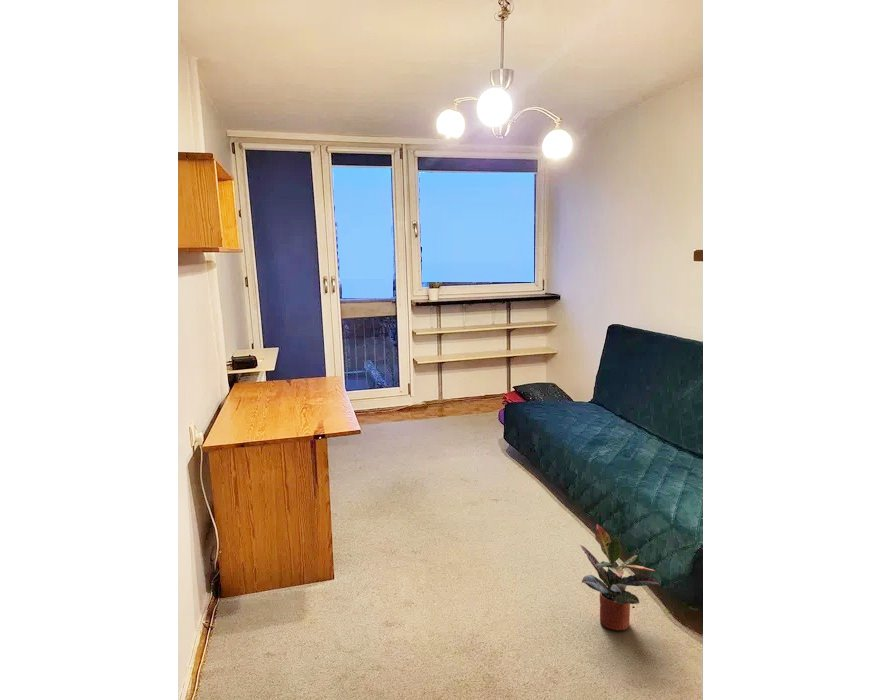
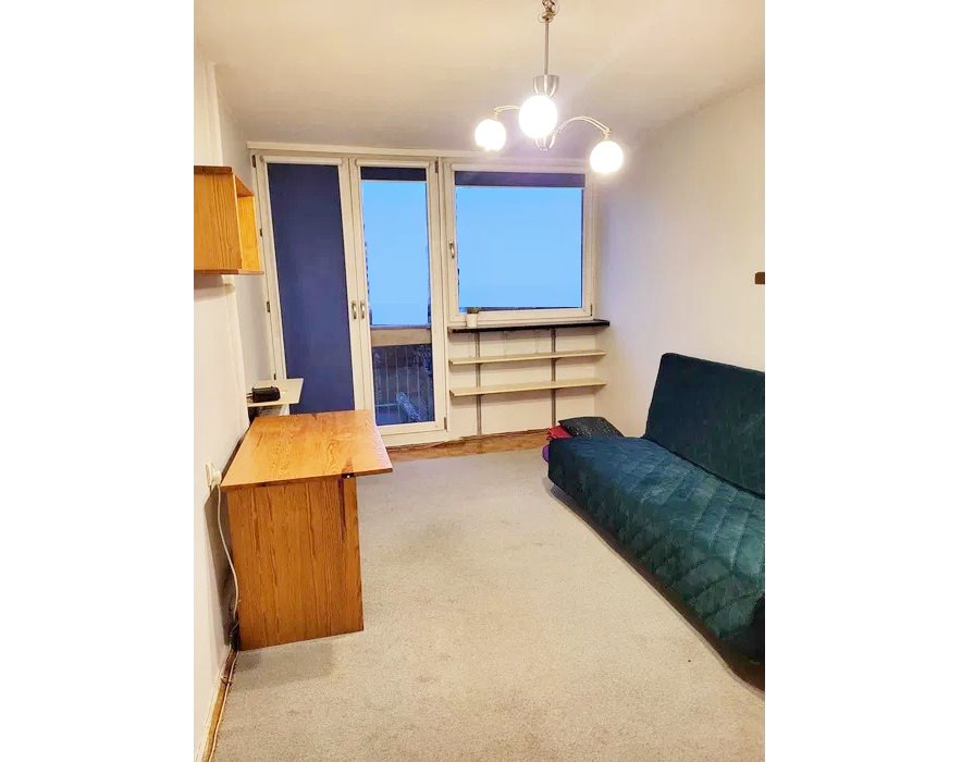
- potted plant [579,523,660,632]
